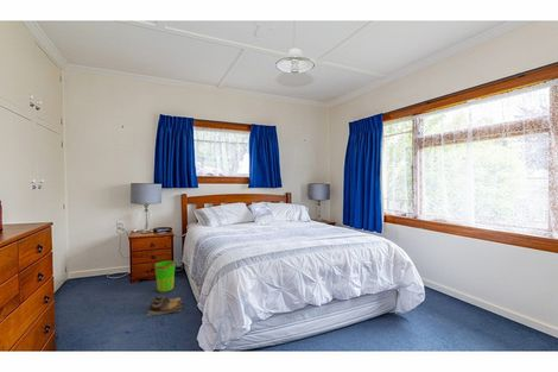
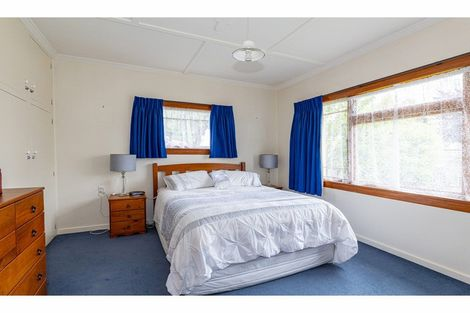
- waste bin [153,259,177,294]
- shoes [146,295,184,317]
